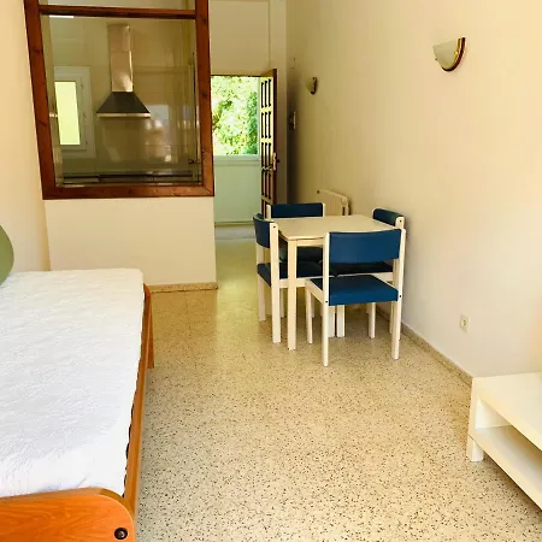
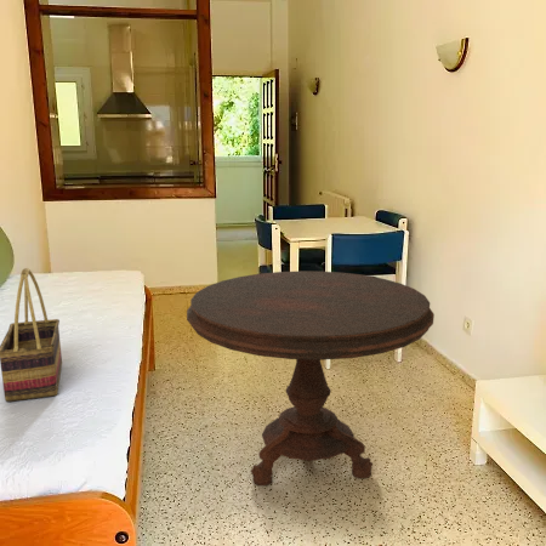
+ woven basket [0,267,63,403]
+ side table [186,269,436,487]
